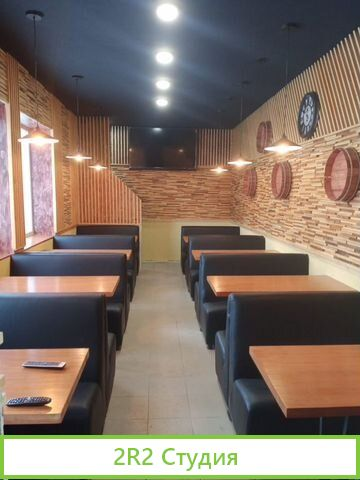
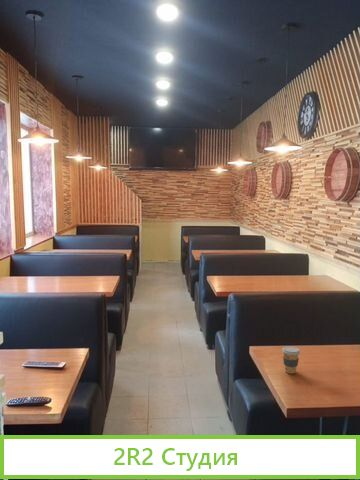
+ coffee cup [281,345,301,375]
